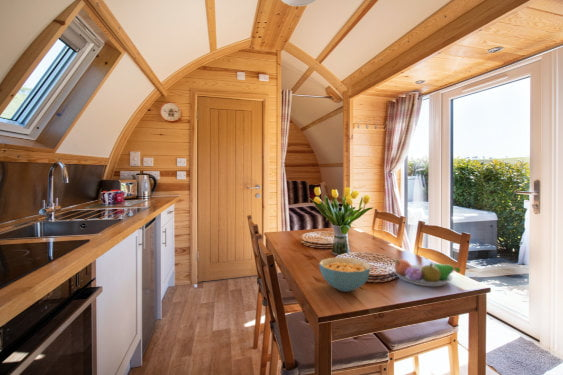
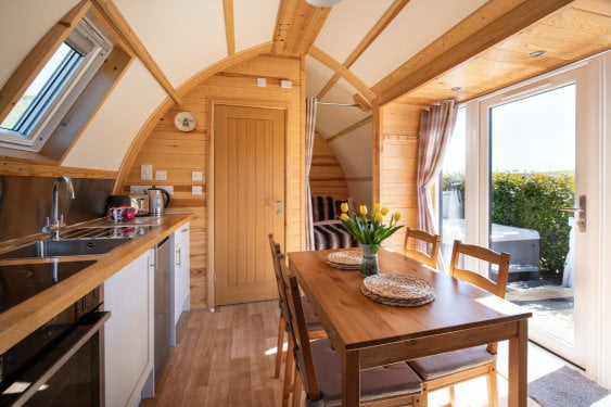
- fruit bowl [392,258,461,287]
- cereal bowl [318,256,371,293]
